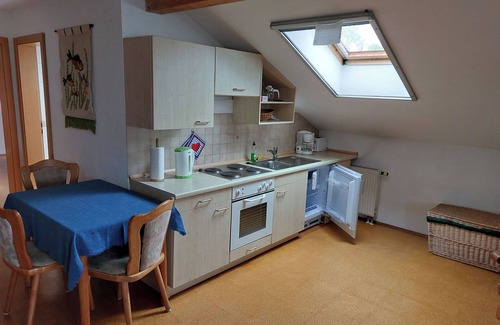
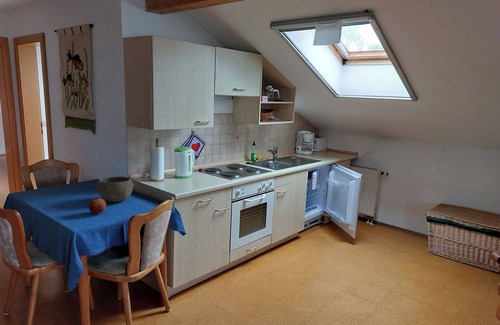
+ fruit [88,196,107,214]
+ bowl [96,176,135,203]
